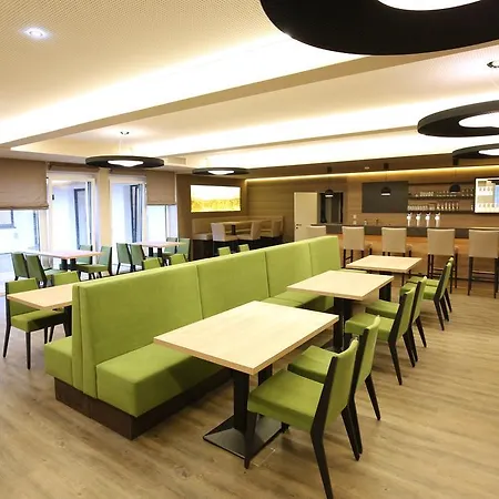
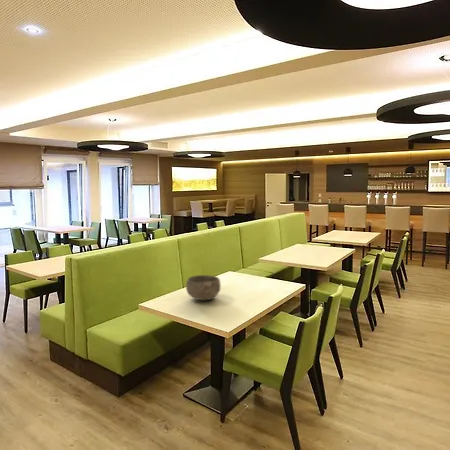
+ bowl [185,274,222,301]
